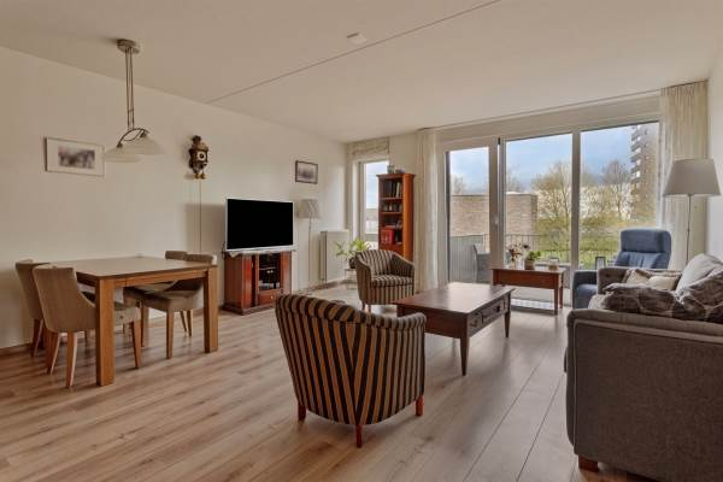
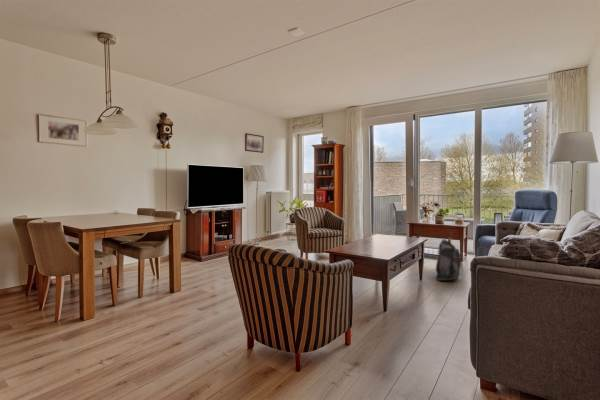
+ backpack [435,237,463,282]
